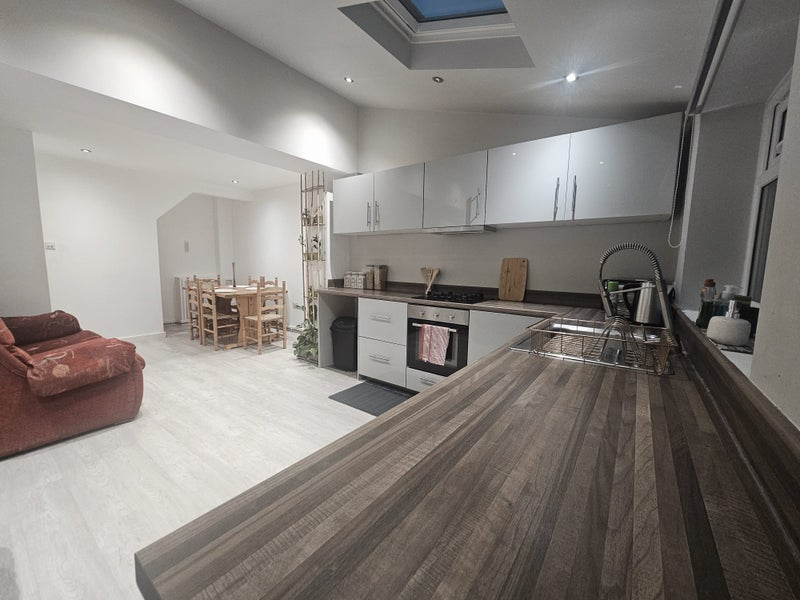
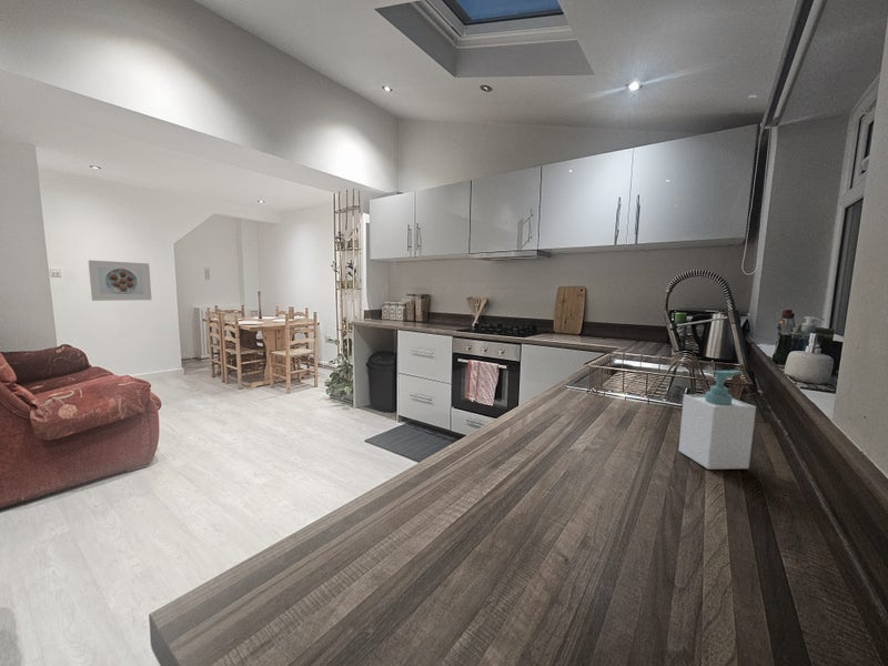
+ soap bottle [677,369,757,471]
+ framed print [88,259,153,302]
